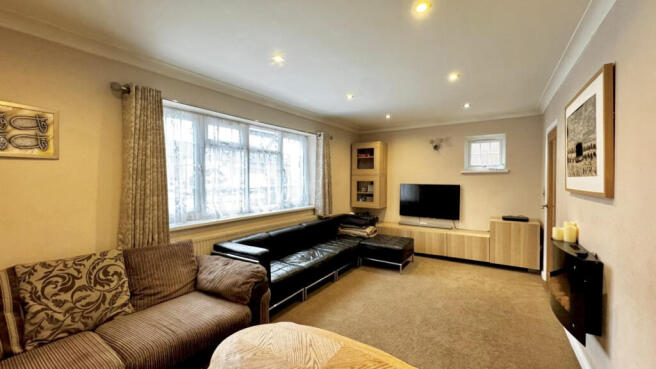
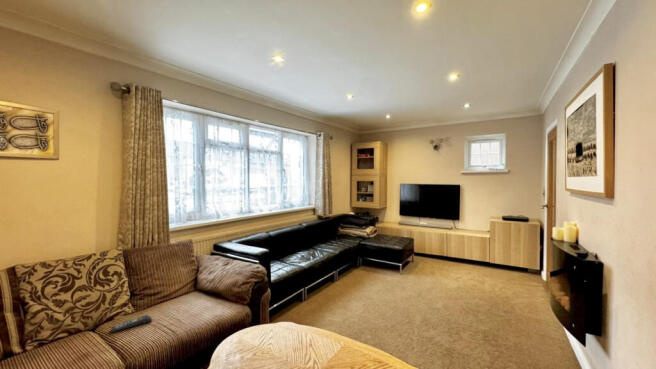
+ remote control [110,314,153,333]
